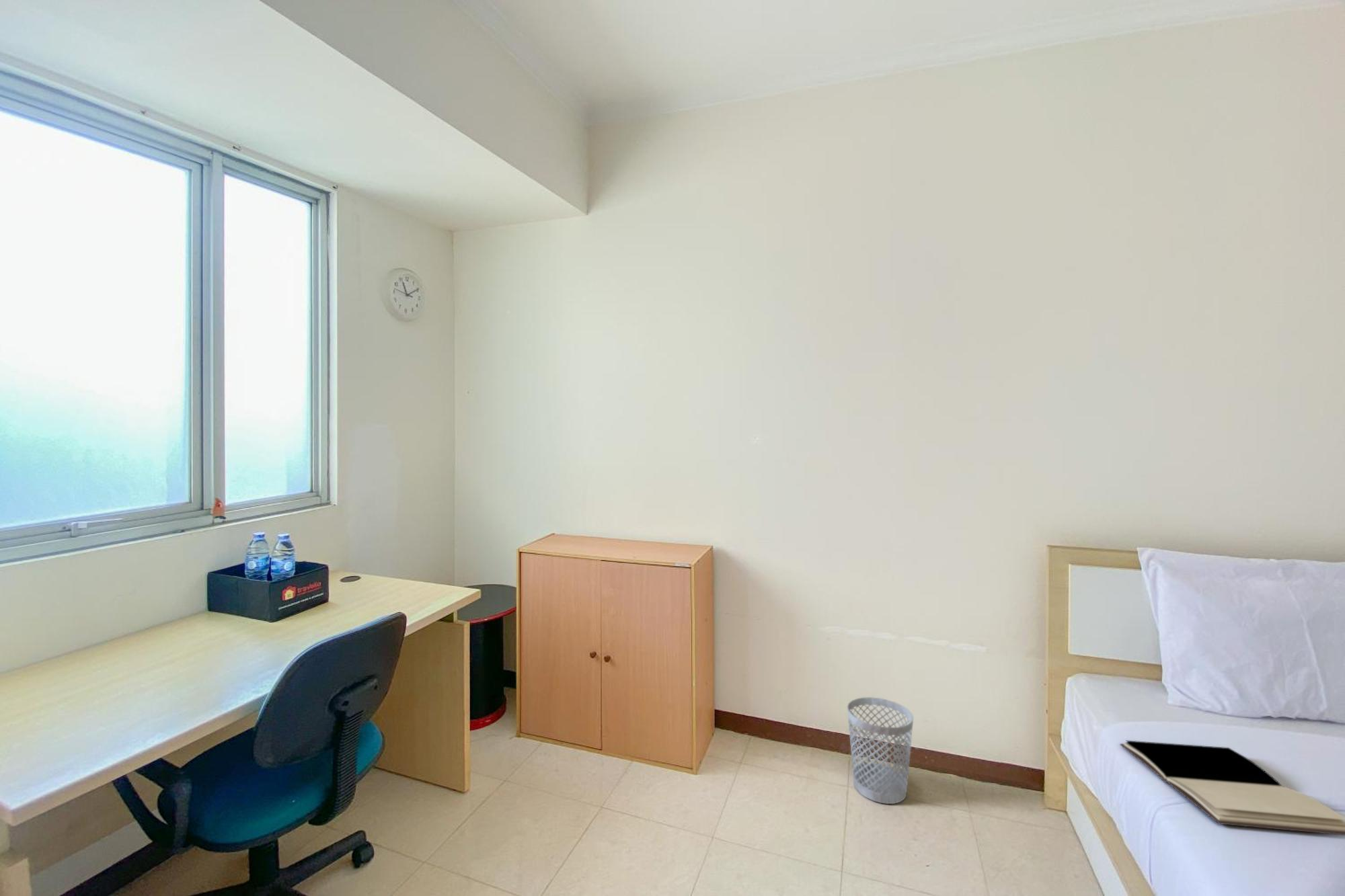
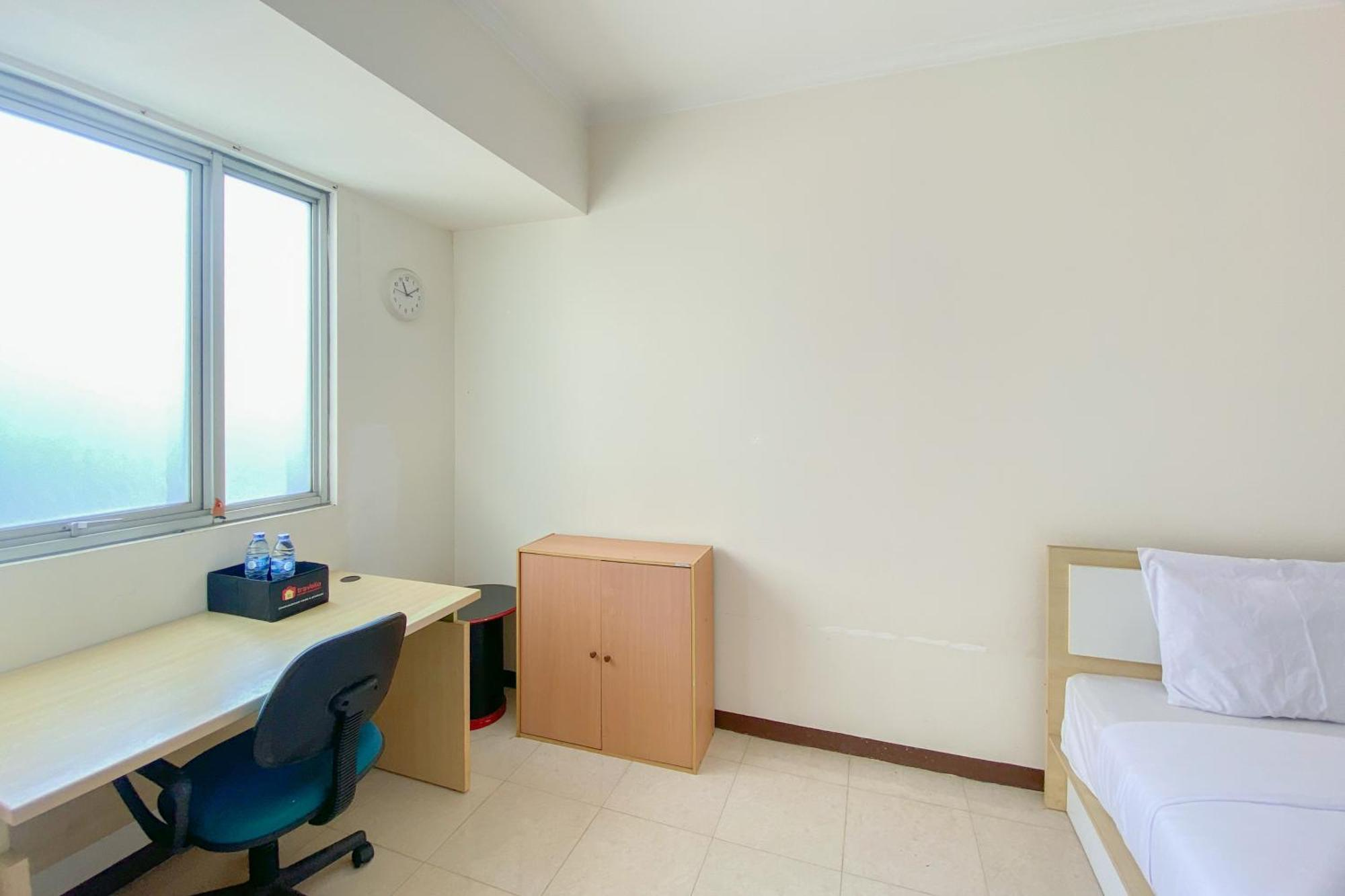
- wastebasket [847,696,914,805]
- book [1119,739,1345,836]
